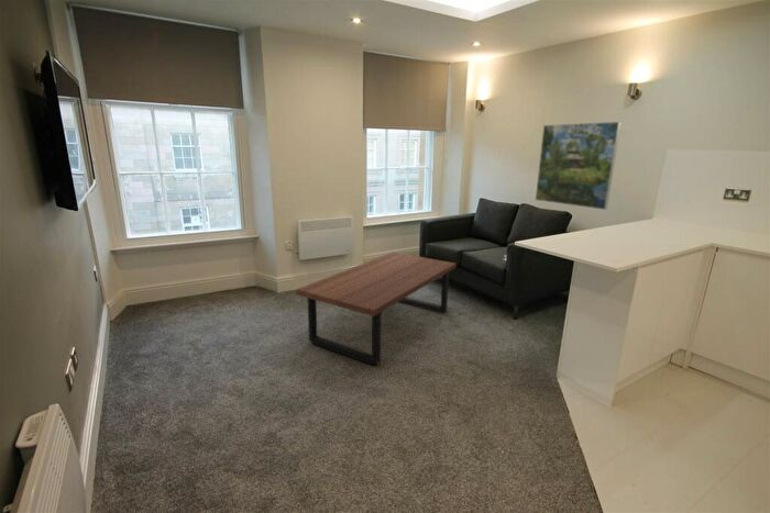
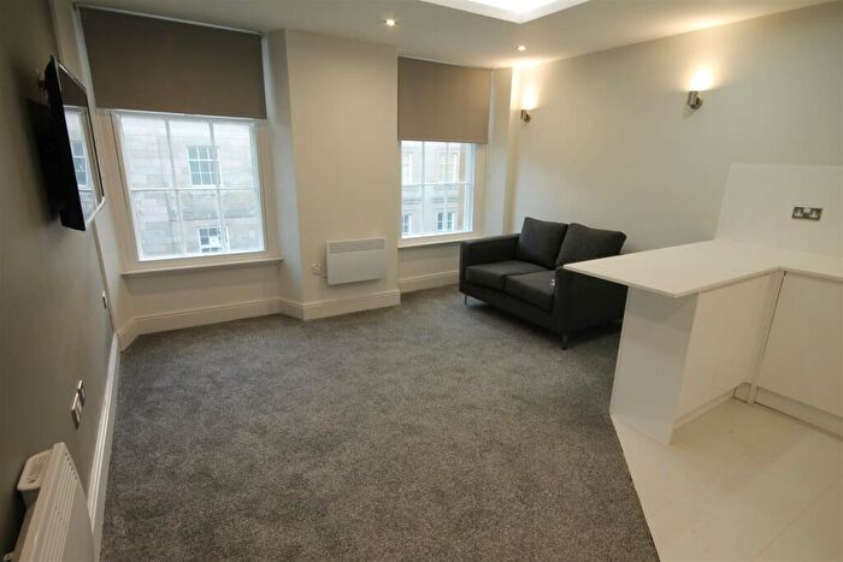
- coffee table [296,252,458,366]
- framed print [535,121,623,211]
